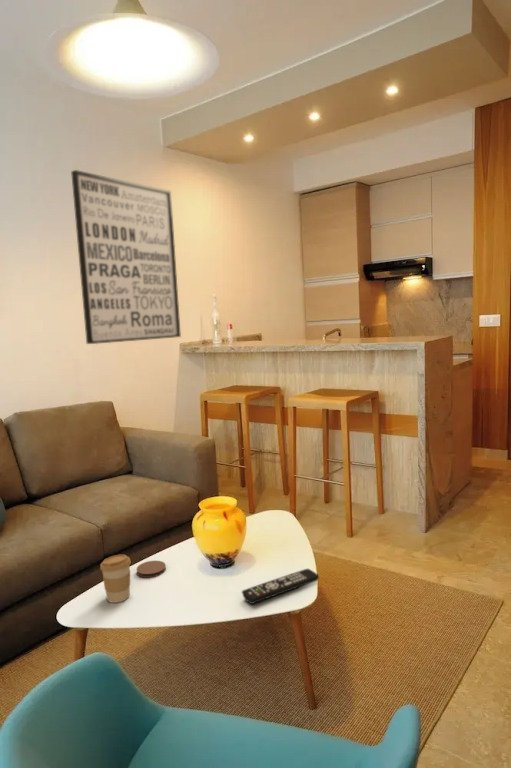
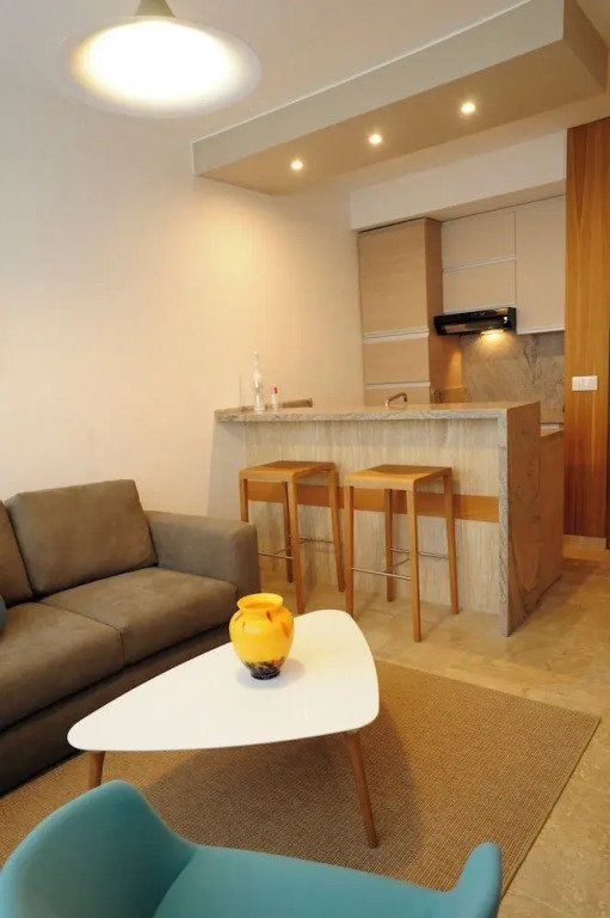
- wall art [70,169,182,345]
- coffee cup [99,554,132,604]
- remote control [241,568,320,605]
- coaster [136,560,167,579]
